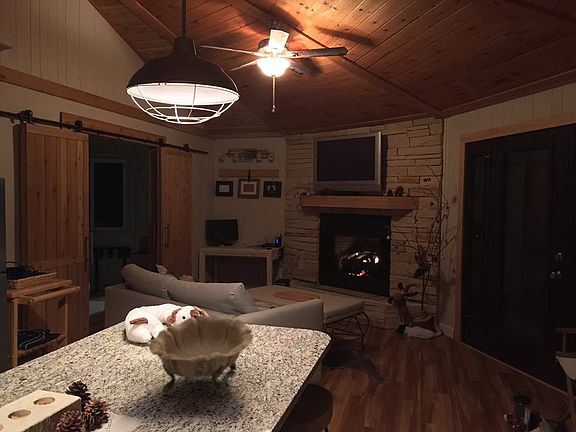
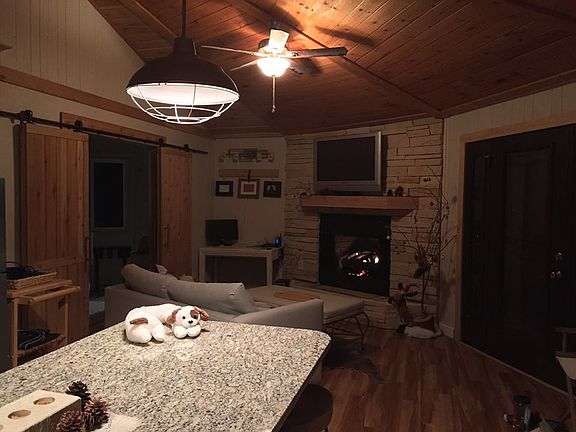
- decorative bowl [147,314,254,397]
